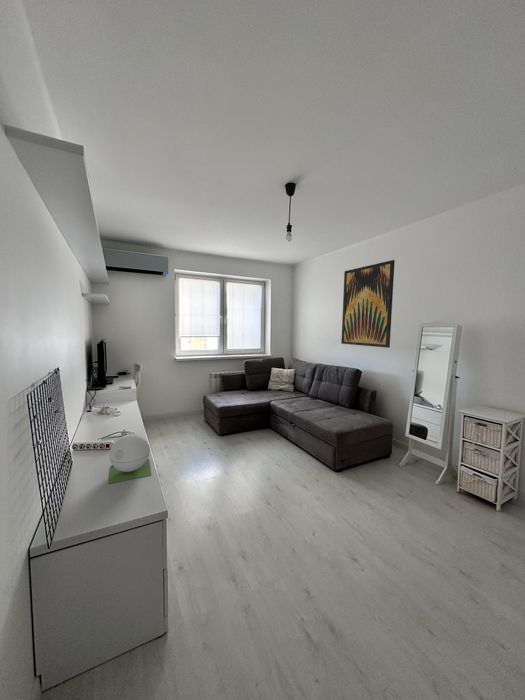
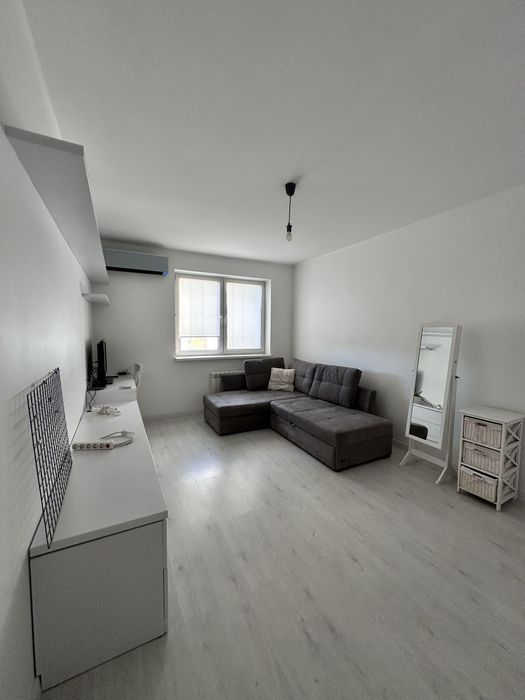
- wall art [340,259,396,349]
- speaker [108,433,152,485]
